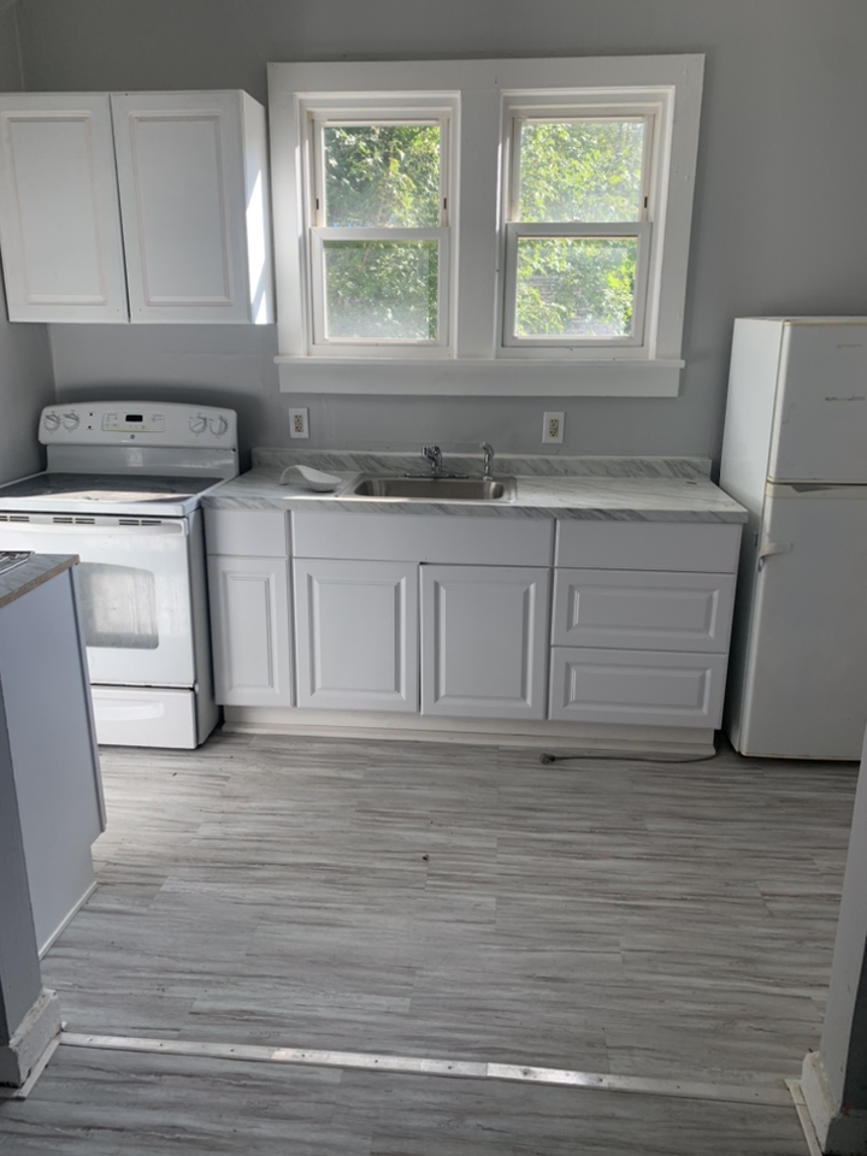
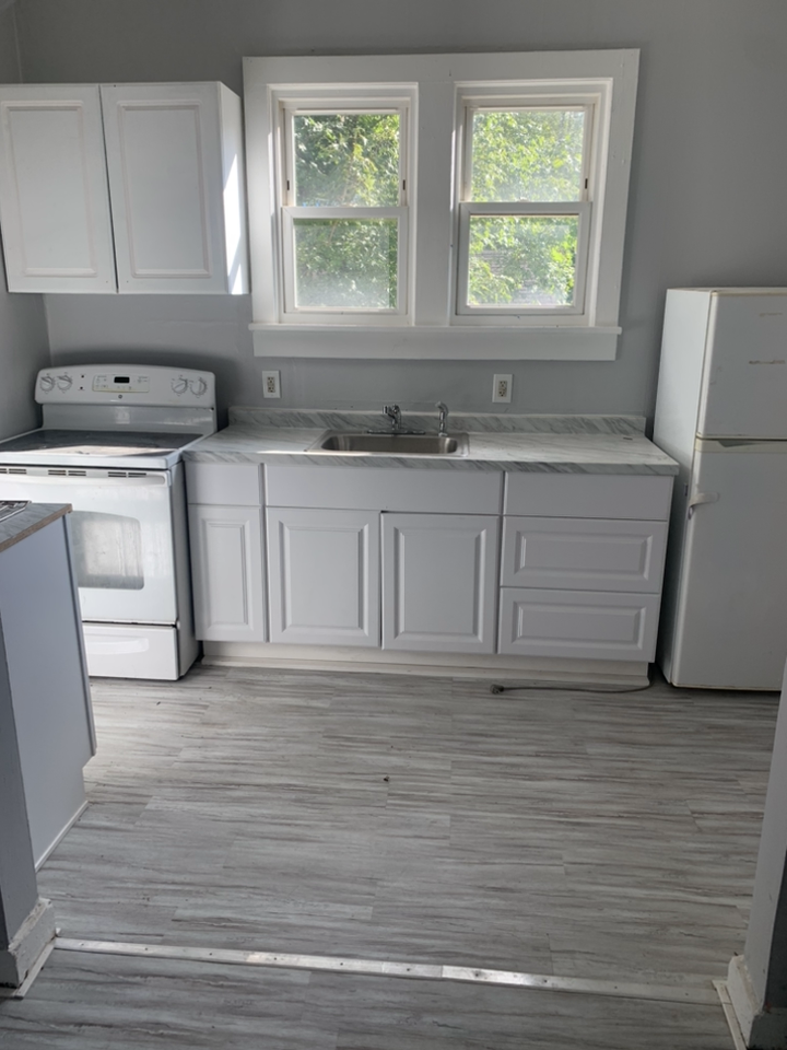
- spoon rest [279,464,342,493]
